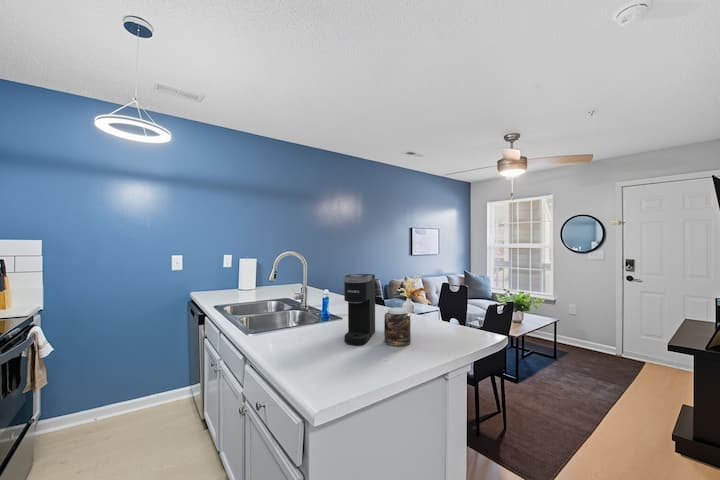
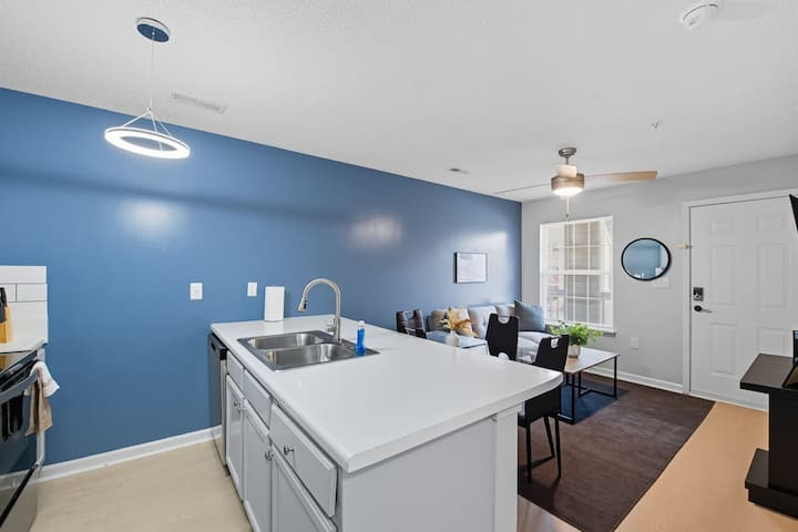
- jar [383,306,412,347]
- coffee maker [342,273,376,346]
